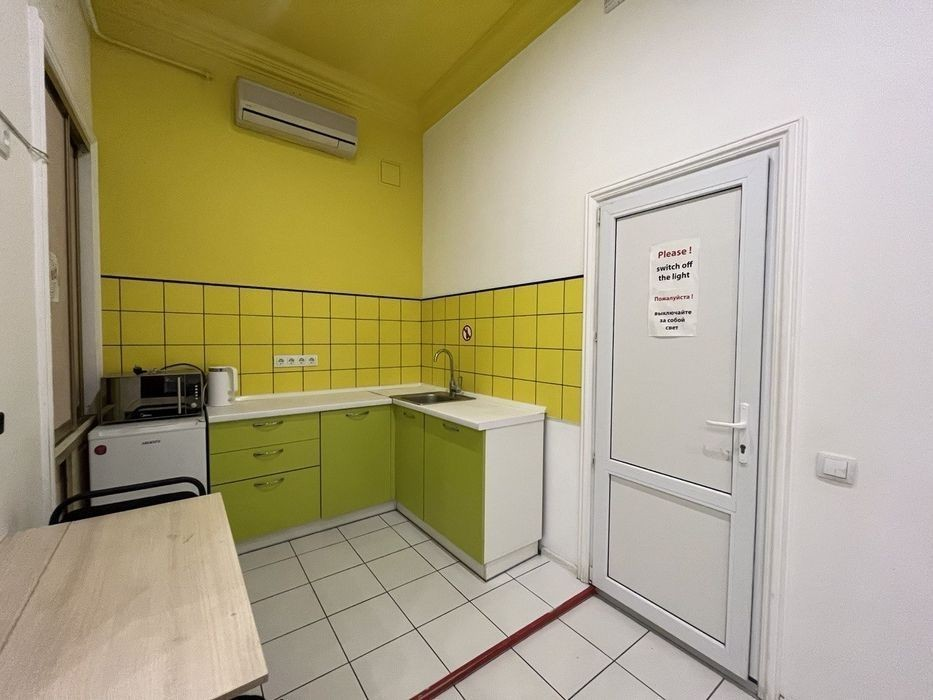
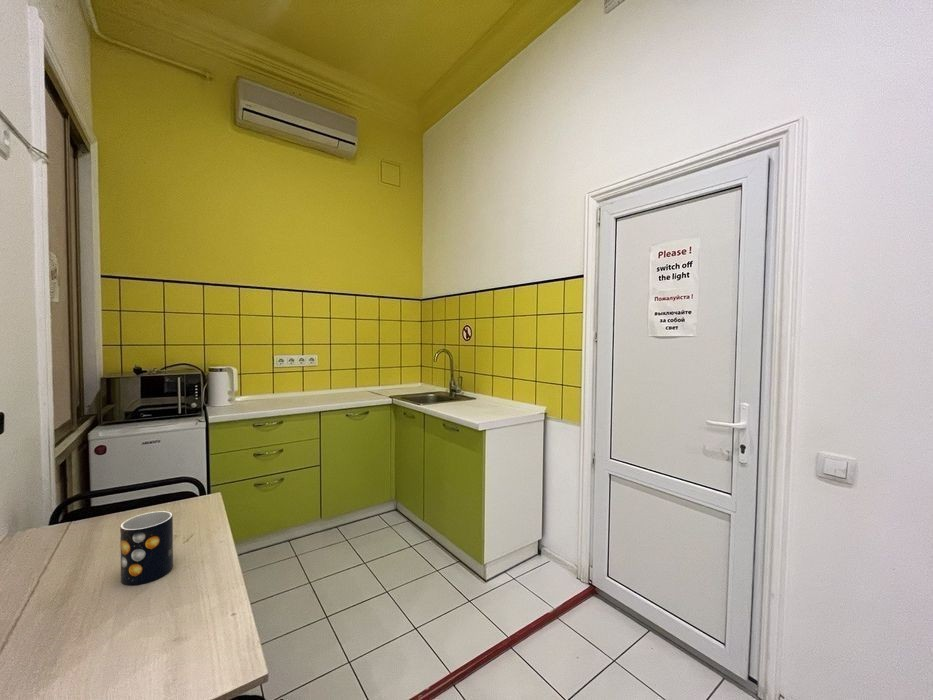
+ mug [119,510,174,586]
